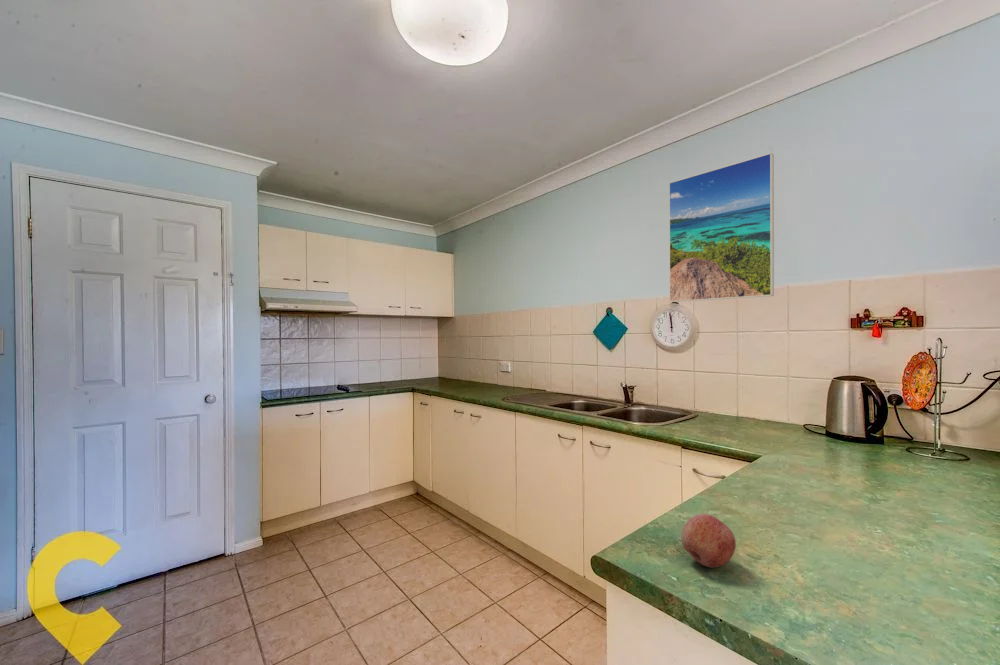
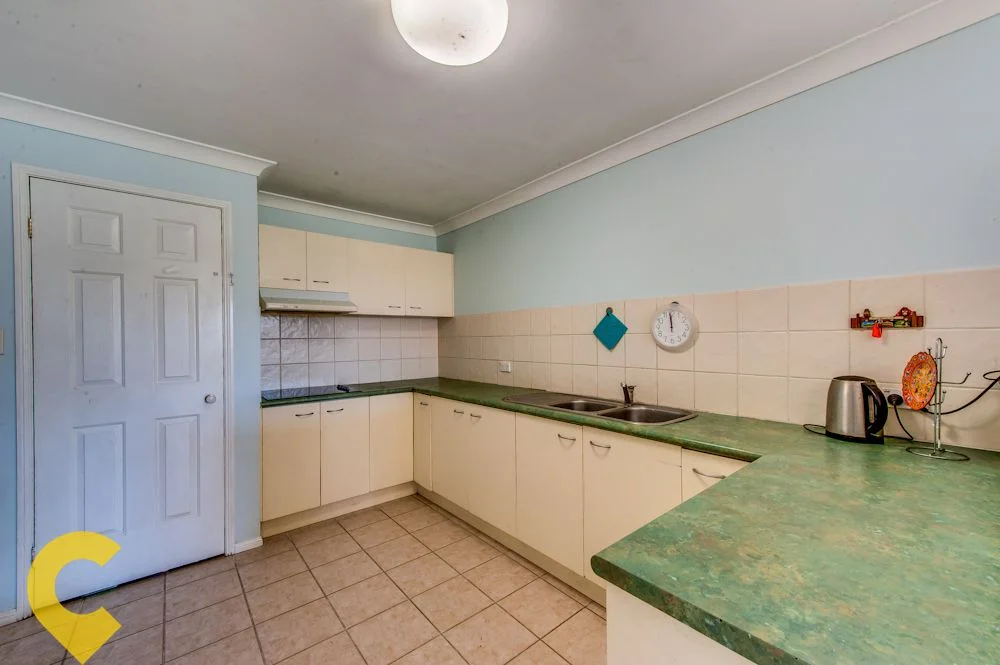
- fruit [680,513,737,569]
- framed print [668,152,775,303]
